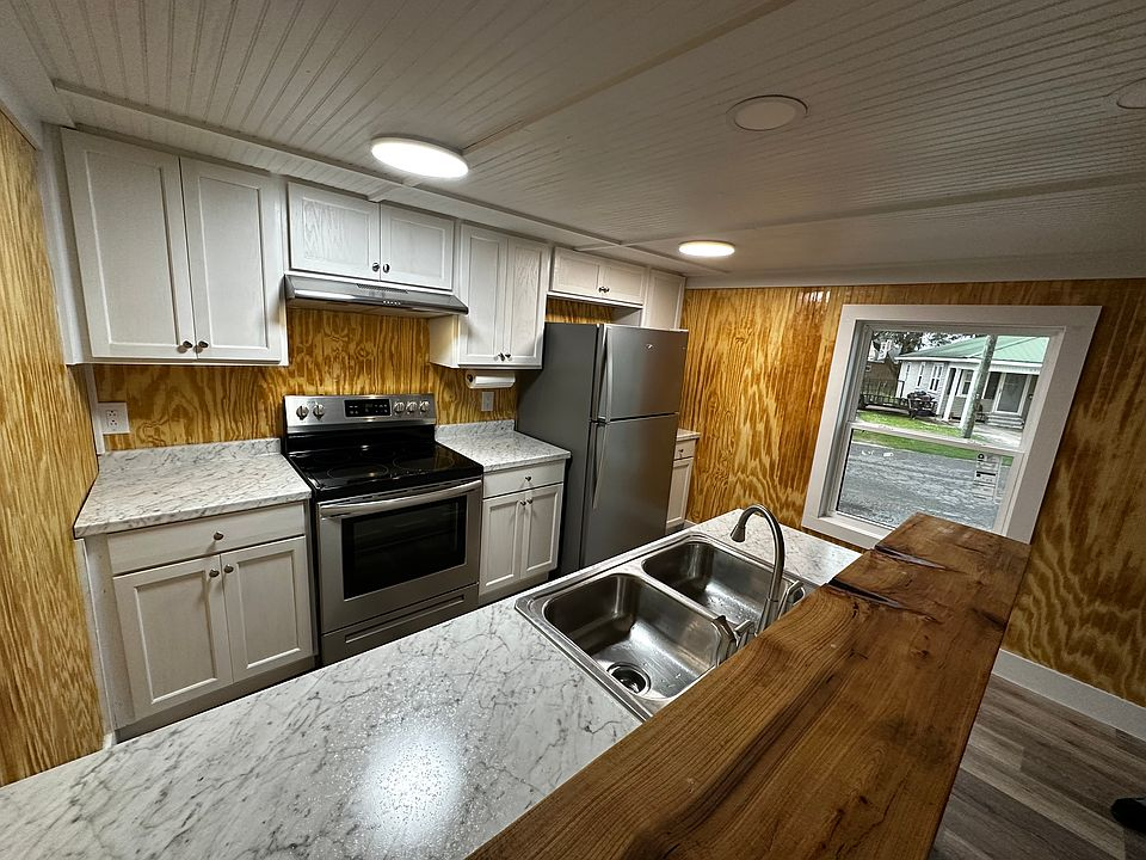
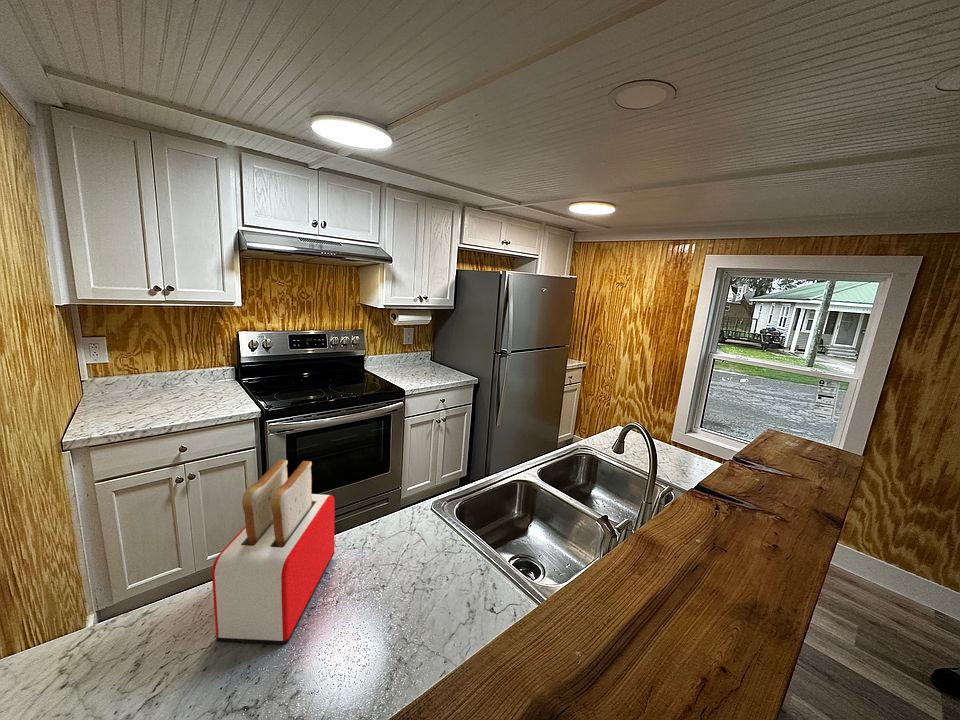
+ toaster [211,458,335,645]
